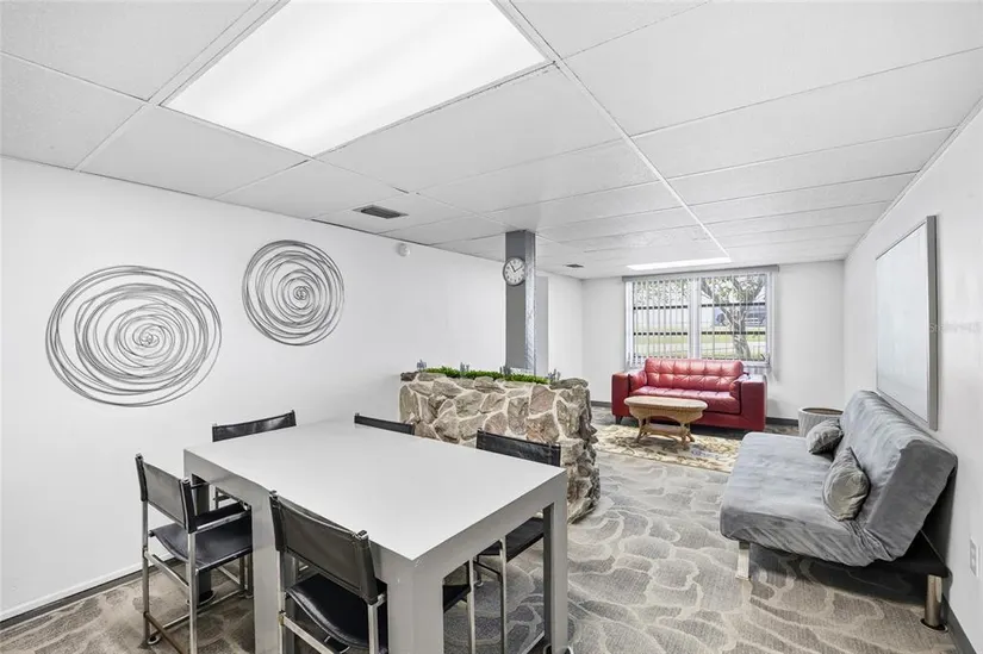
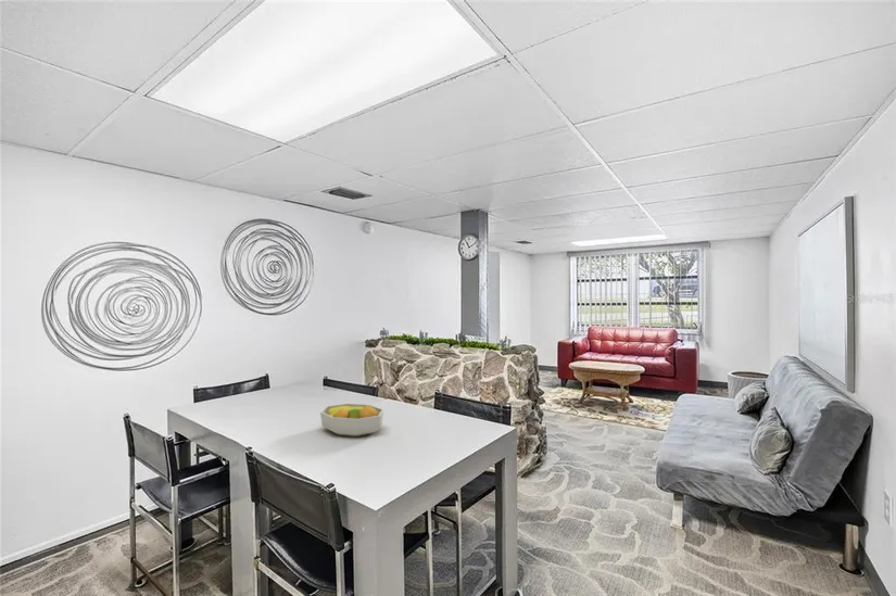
+ fruit bowl [319,403,384,438]
